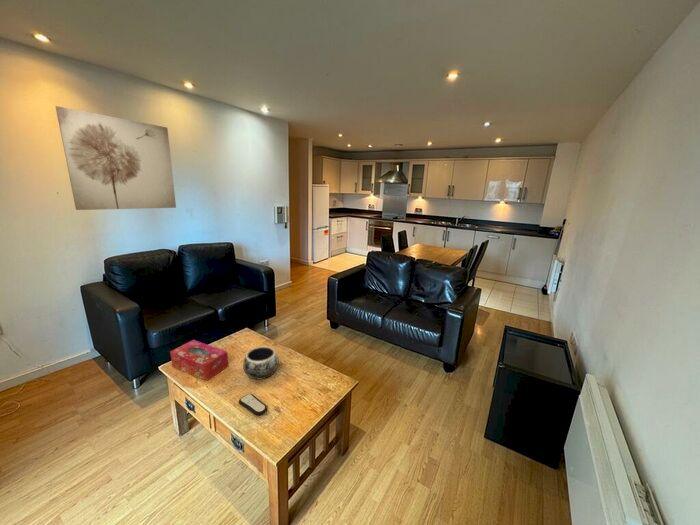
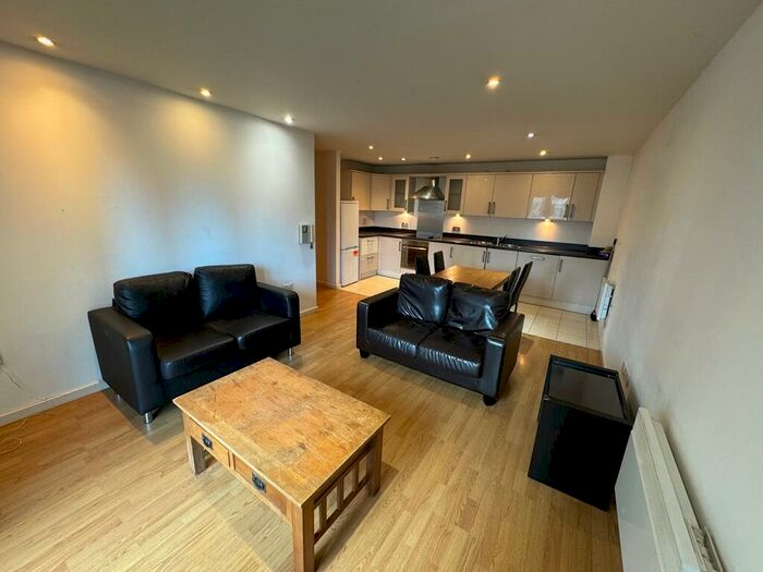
- remote control [238,393,268,417]
- tissue box [169,339,229,382]
- decorative bowl [242,346,279,380]
- wall art [55,105,177,211]
